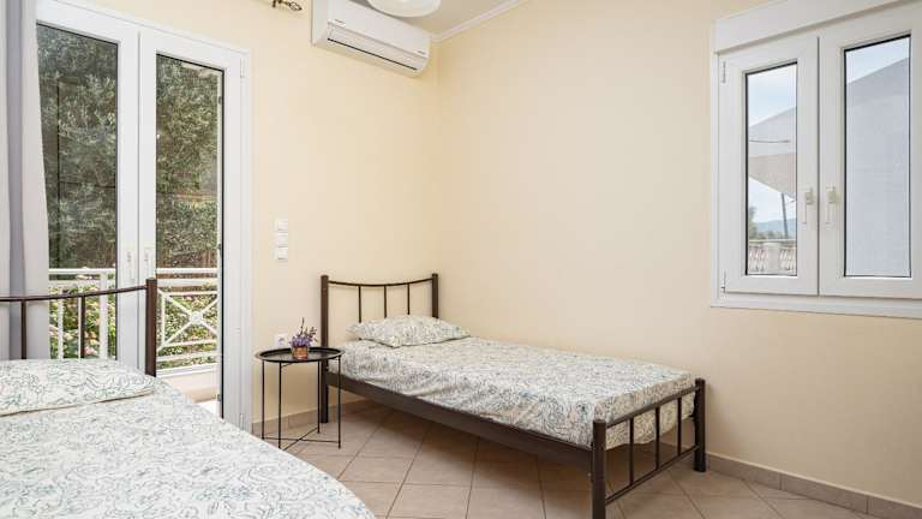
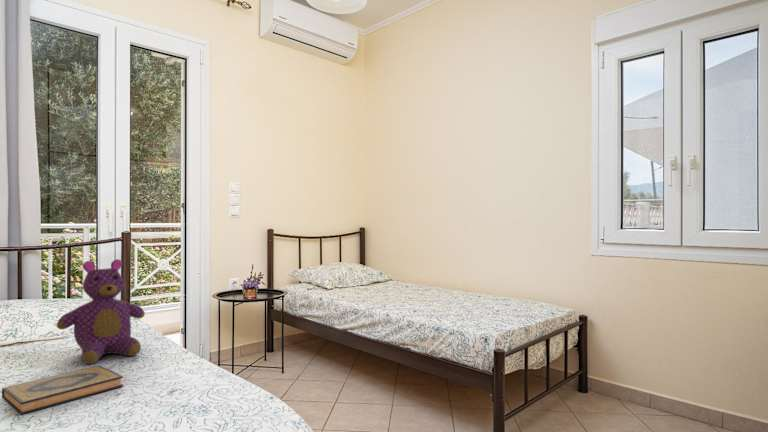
+ hardback book [1,364,124,416]
+ teddy bear [56,258,146,365]
